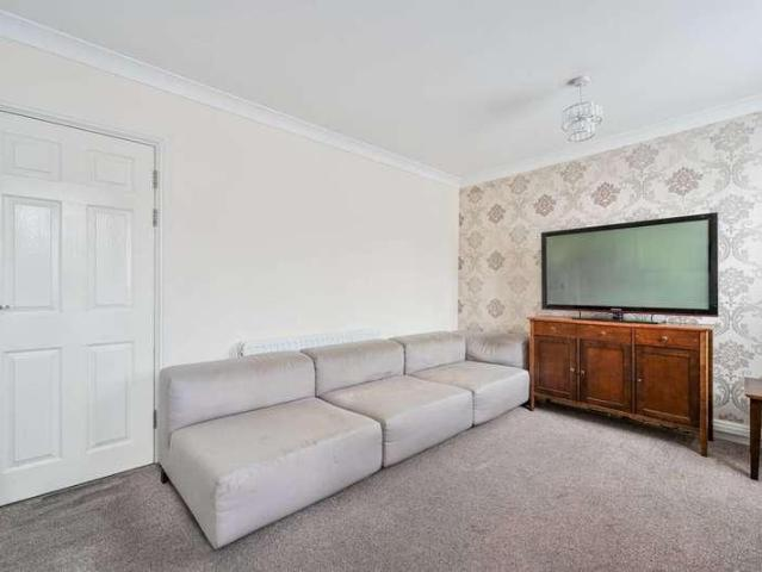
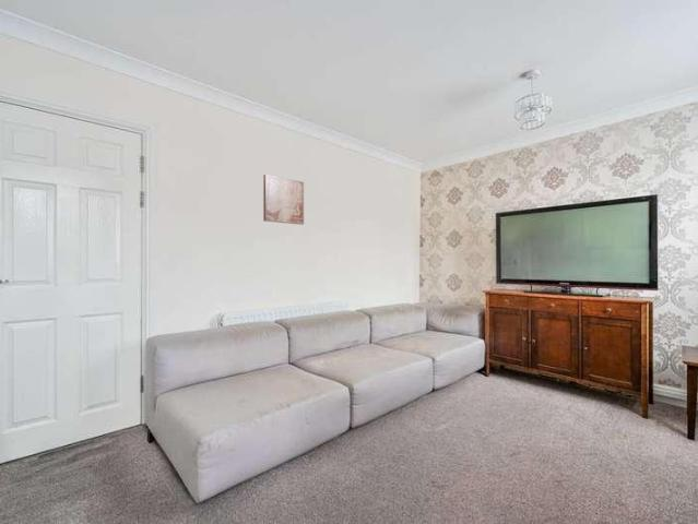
+ wall art [262,174,305,226]
